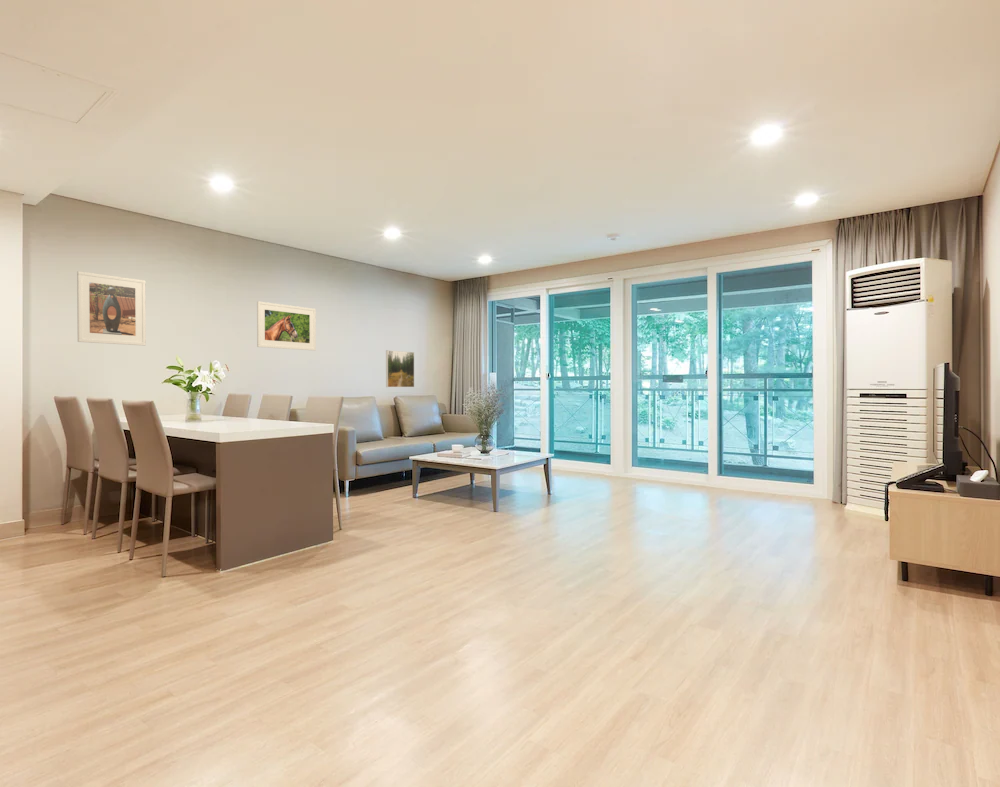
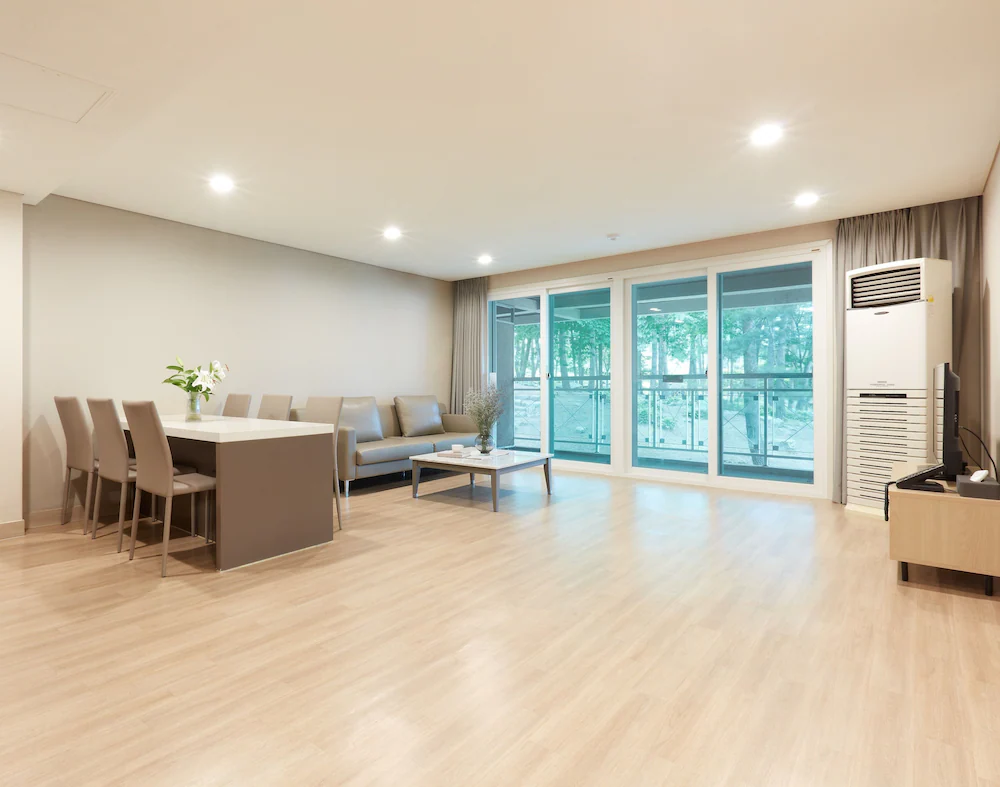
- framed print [385,349,415,388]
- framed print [76,270,147,346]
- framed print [256,300,317,351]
